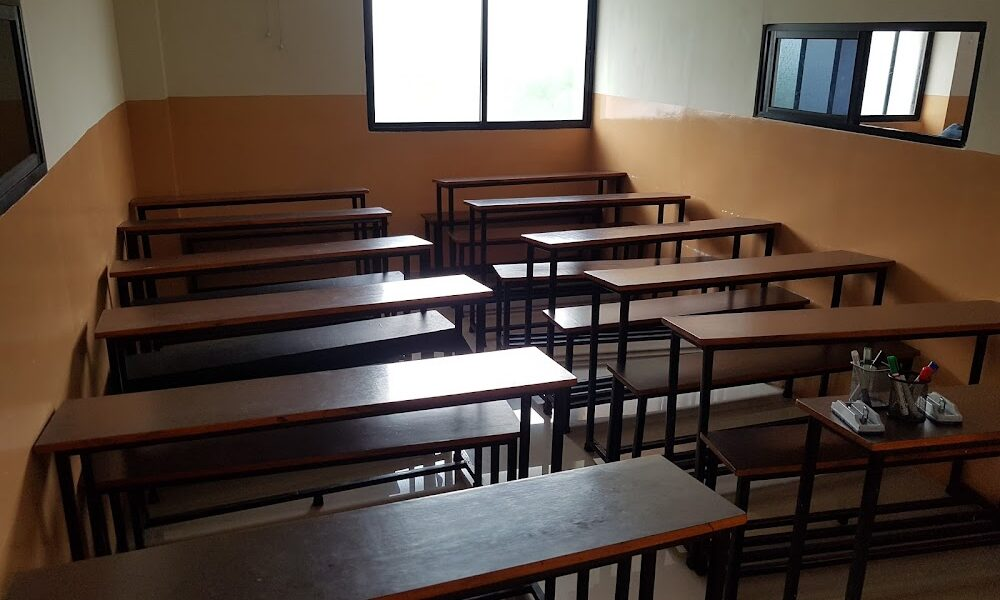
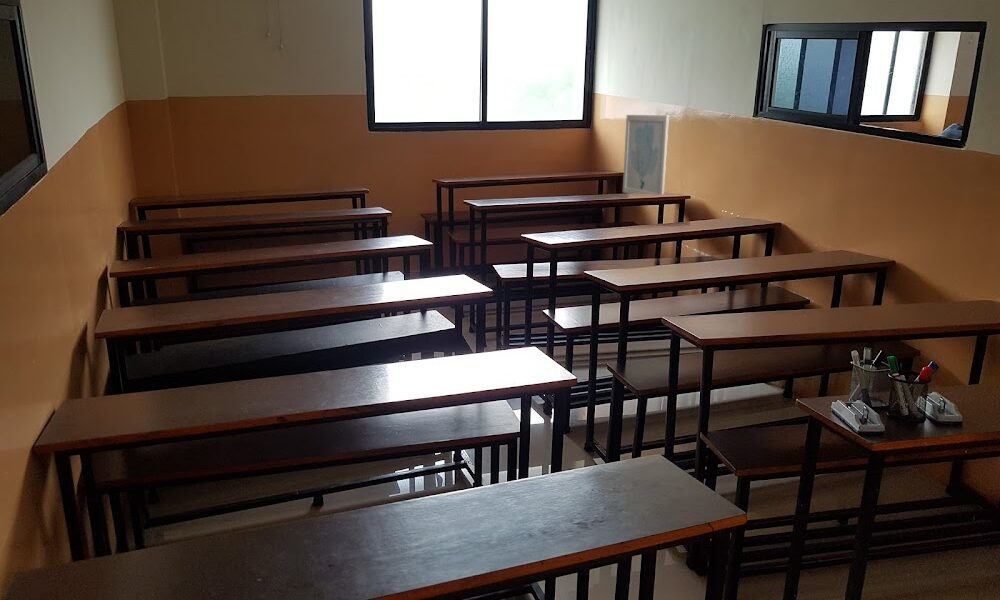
+ wall art [622,114,670,196]
